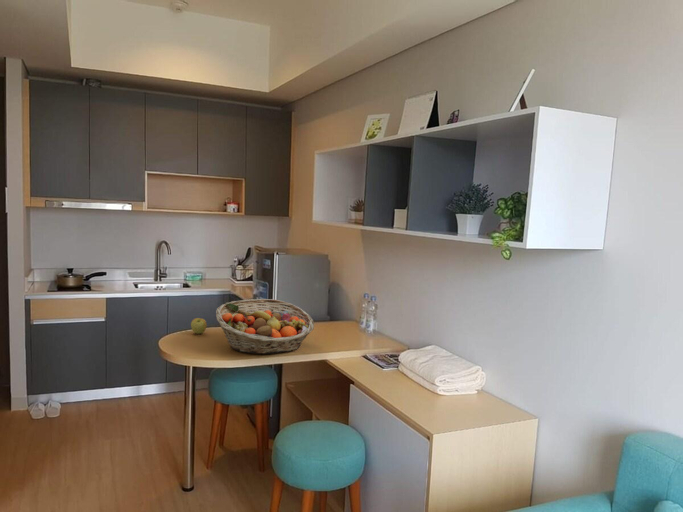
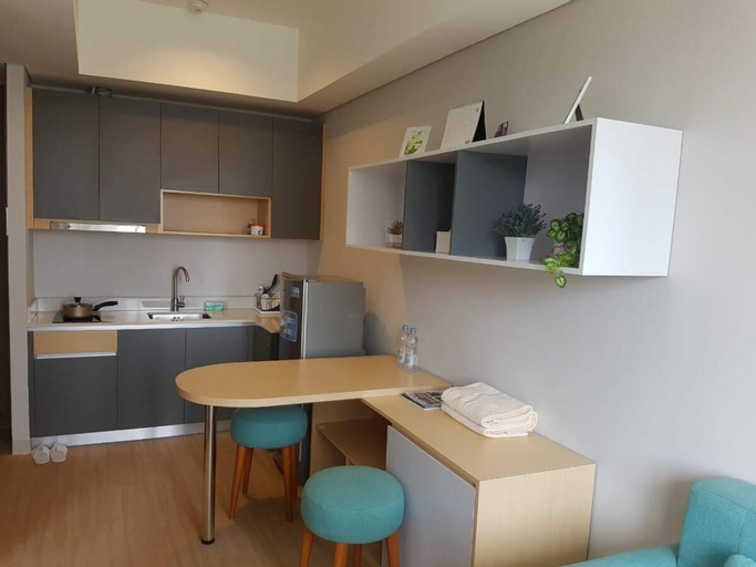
- fruit basket [215,298,315,355]
- apple [190,317,208,335]
